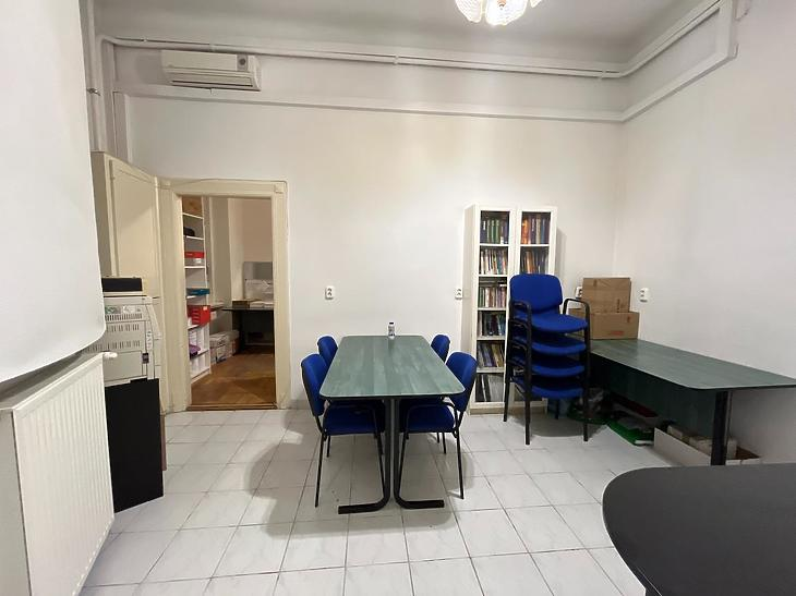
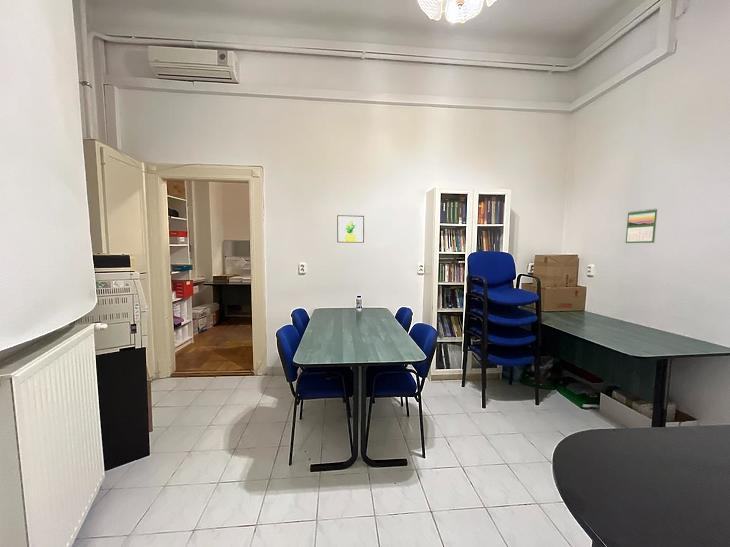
+ wall art [336,214,365,244]
+ calendar [625,208,658,244]
